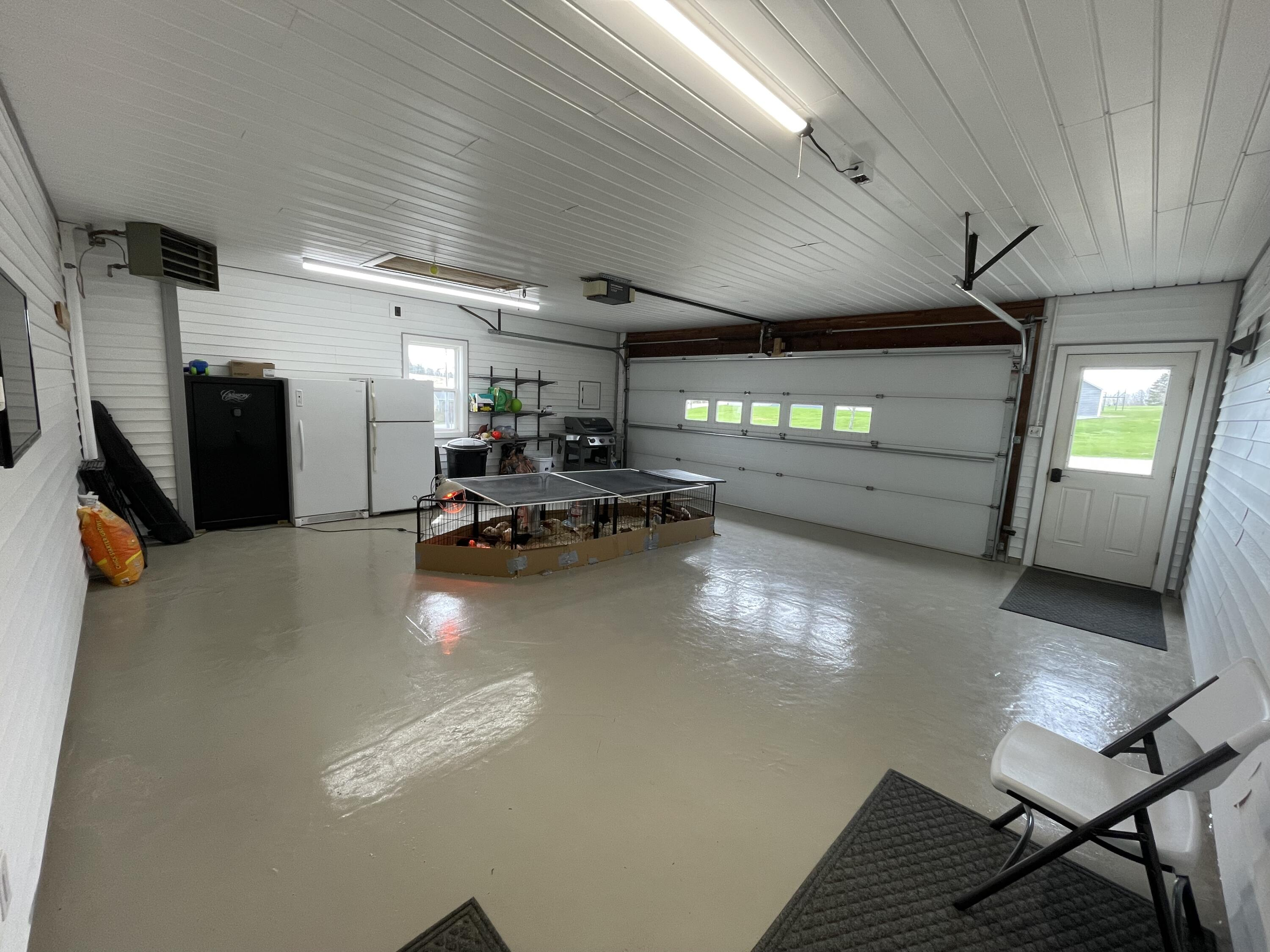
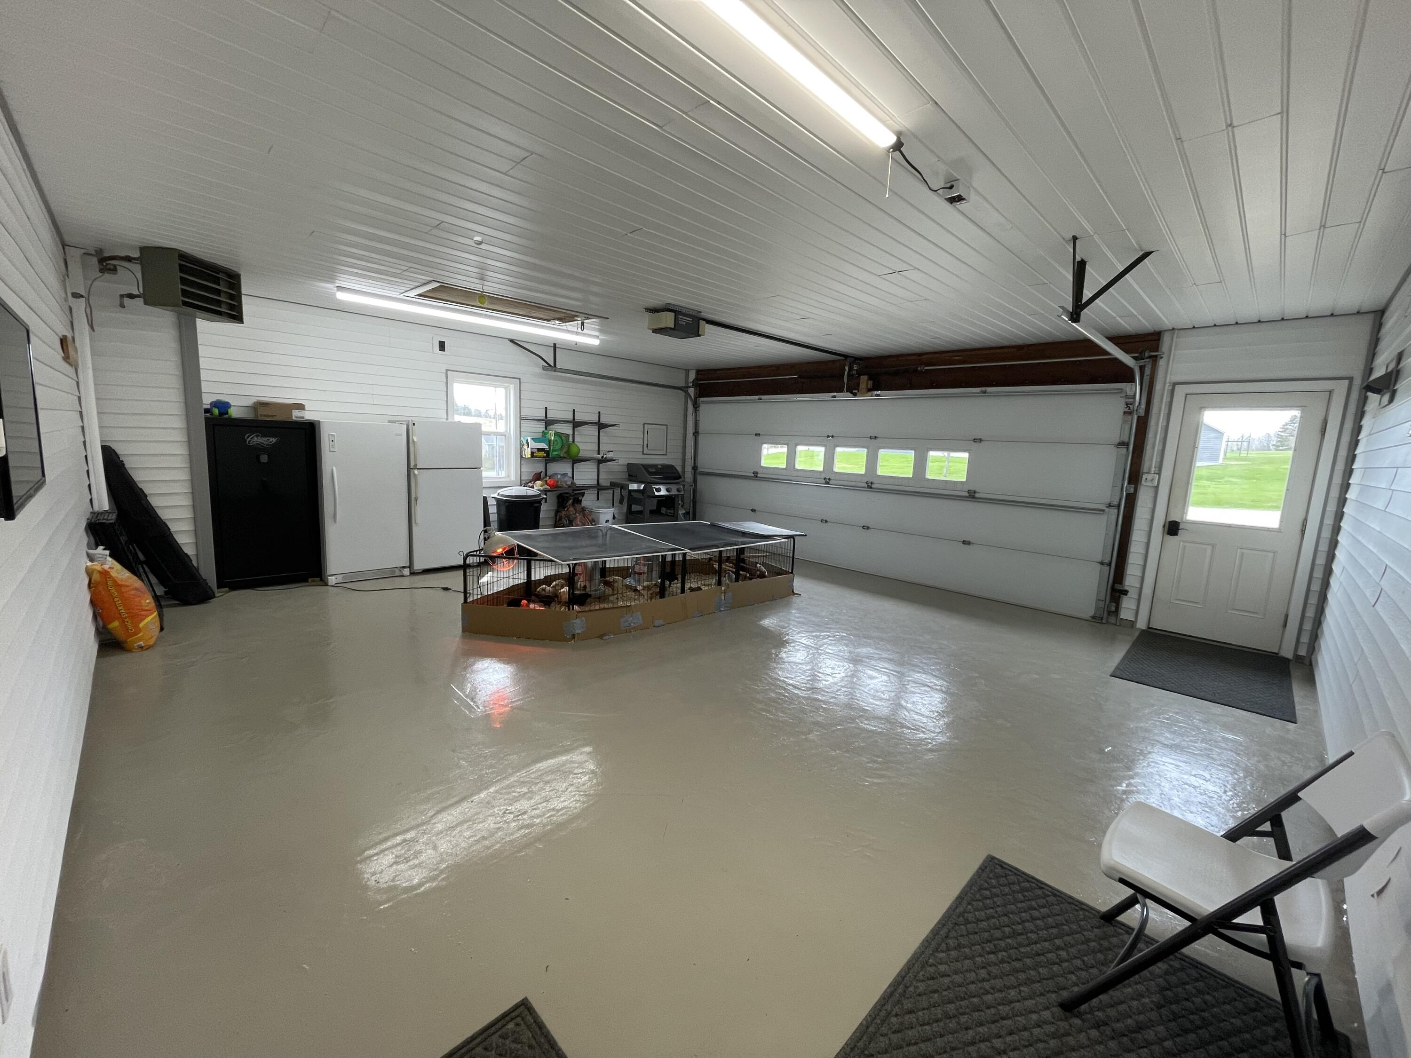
+ smoke detector [473,236,483,246]
